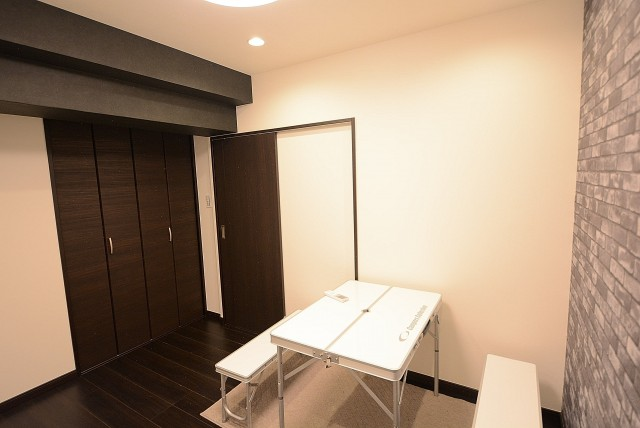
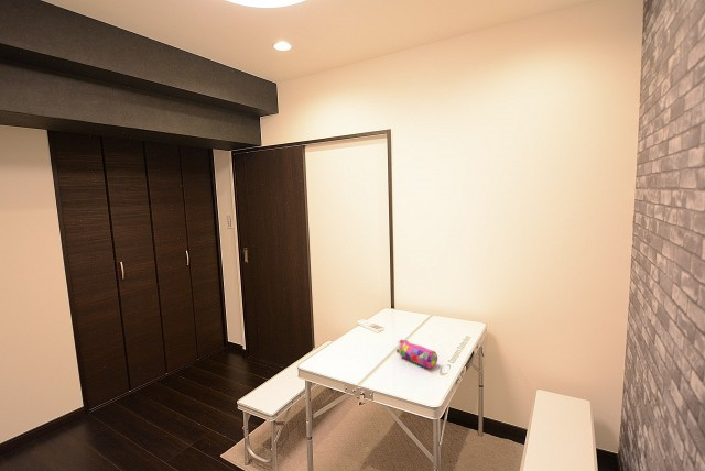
+ pencil case [395,339,438,370]
